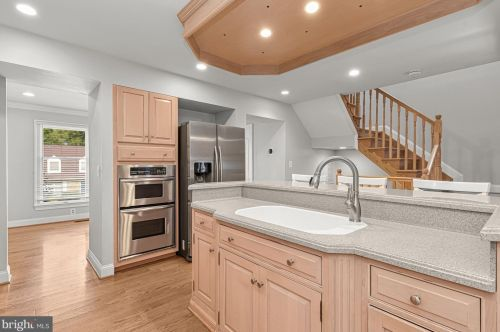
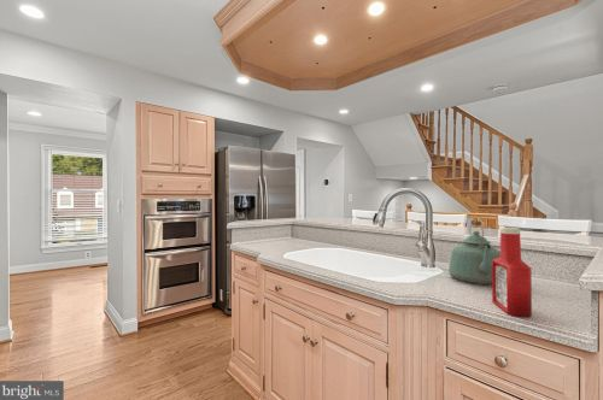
+ kettle [447,219,500,286]
+ soap bottle [491,227,533,318]
